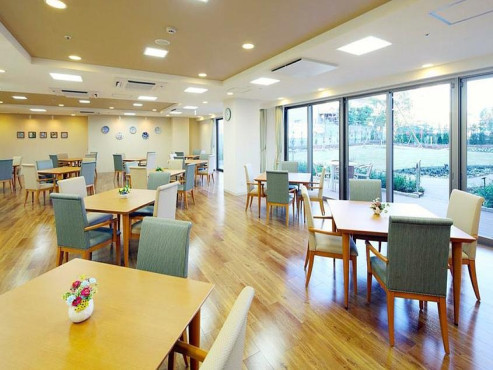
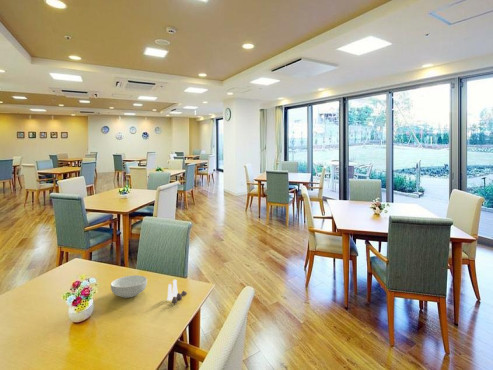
+ salt and pepper shaker set [166,279,188,304]
+ cereal bowl [110,274,148,299]
